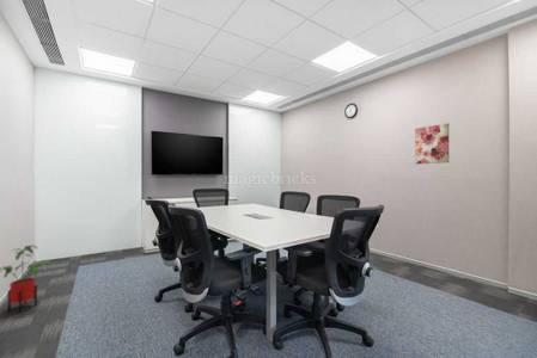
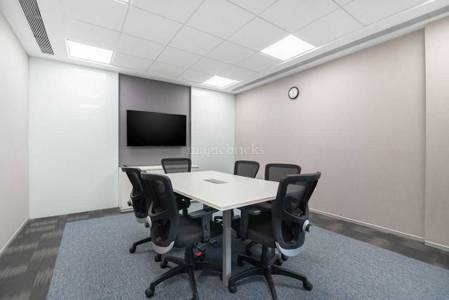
- wall art [414,122,450,166]
- house plant [0,245,53,314]
